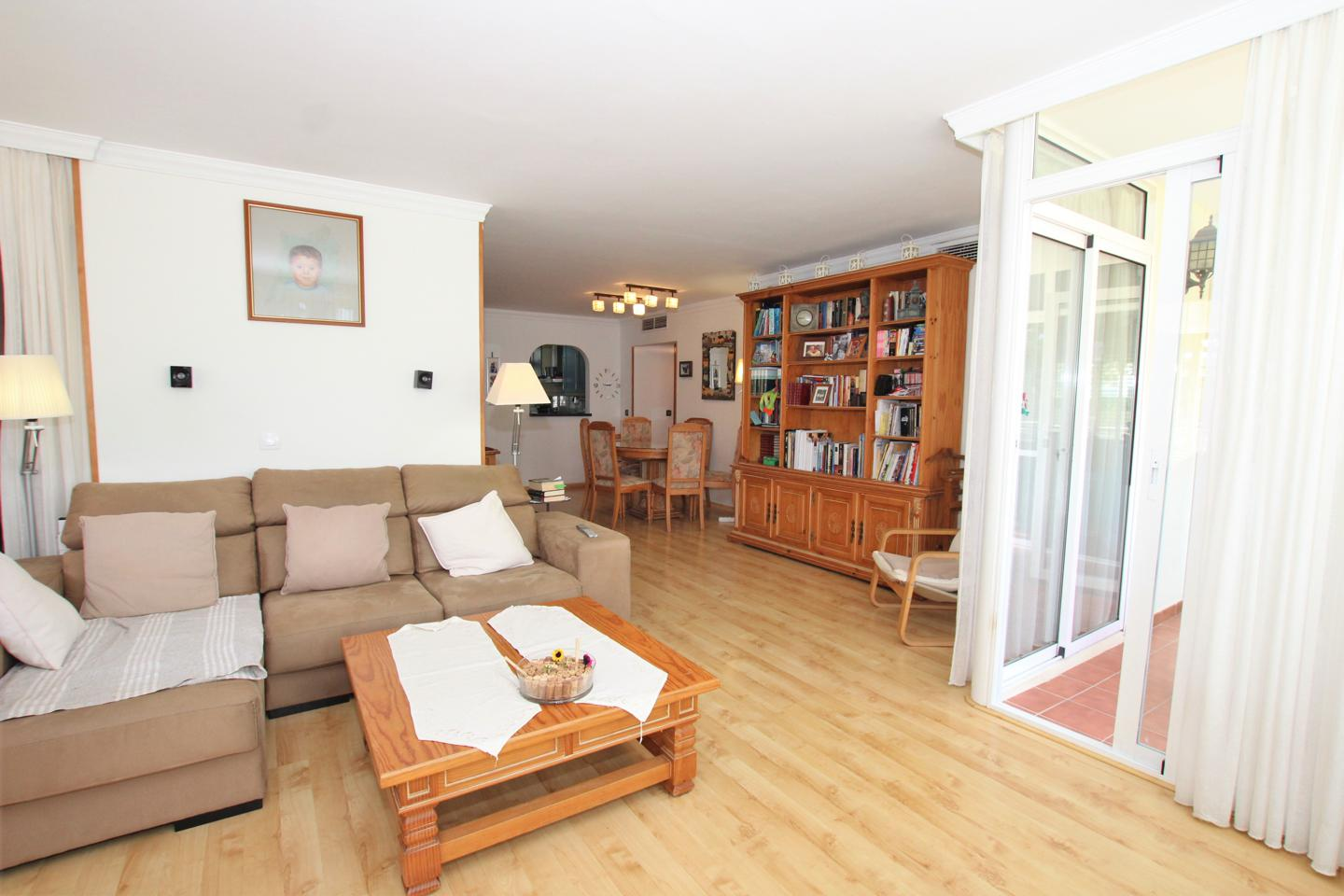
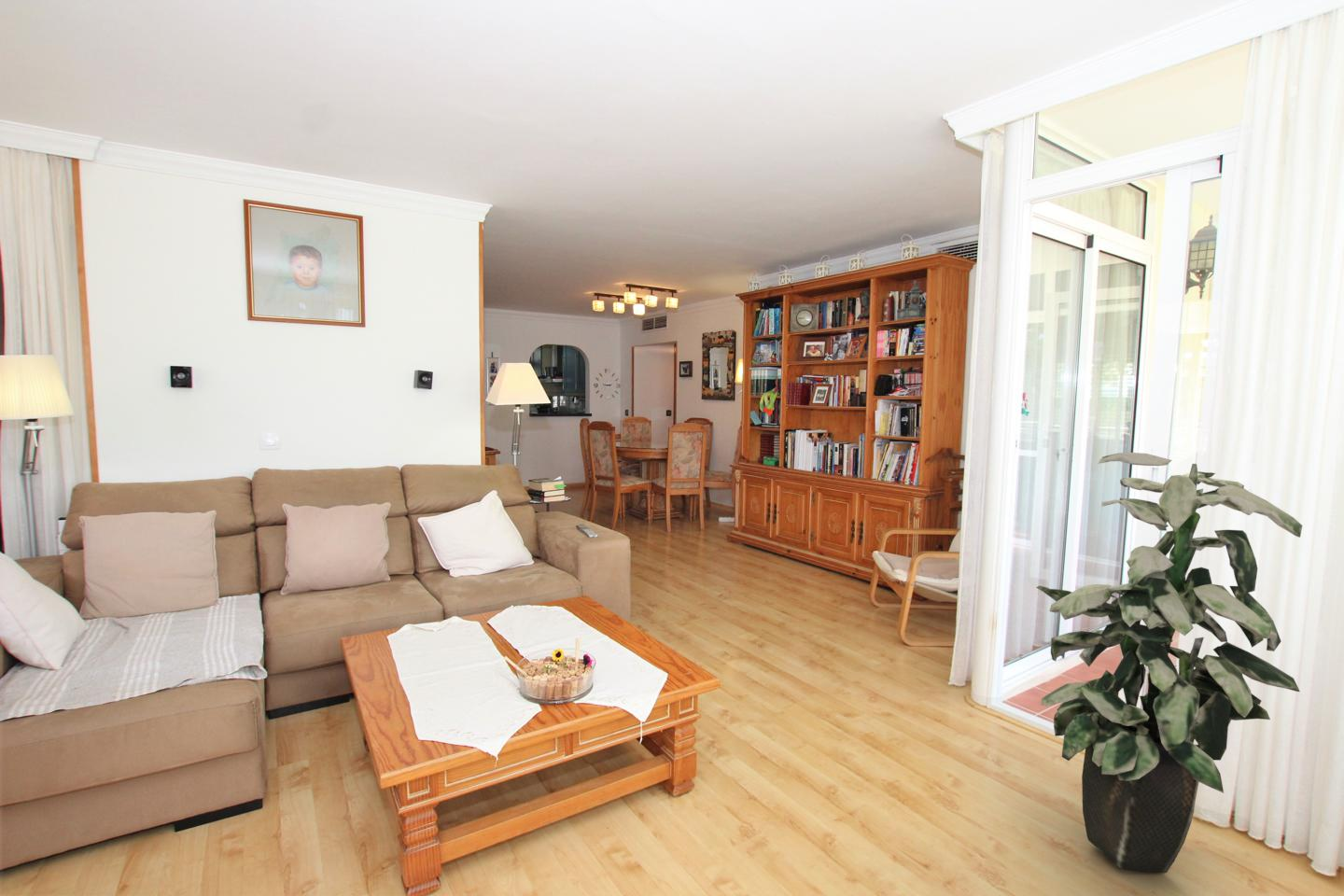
+ indoor plant [1035,452,1303,874]
